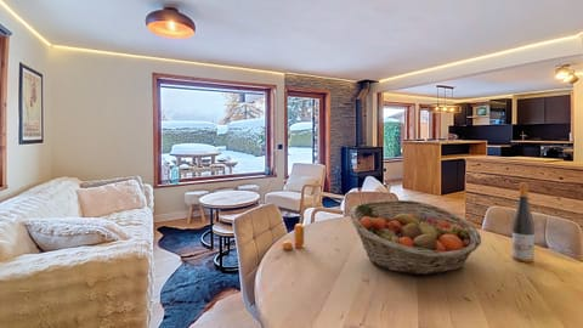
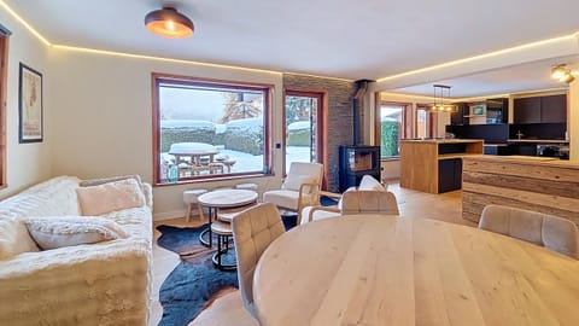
- fruit basket [349,199,482,276]
- wine bottle [511,181,536,264]
- pepper shaker [282,222,305,250]
